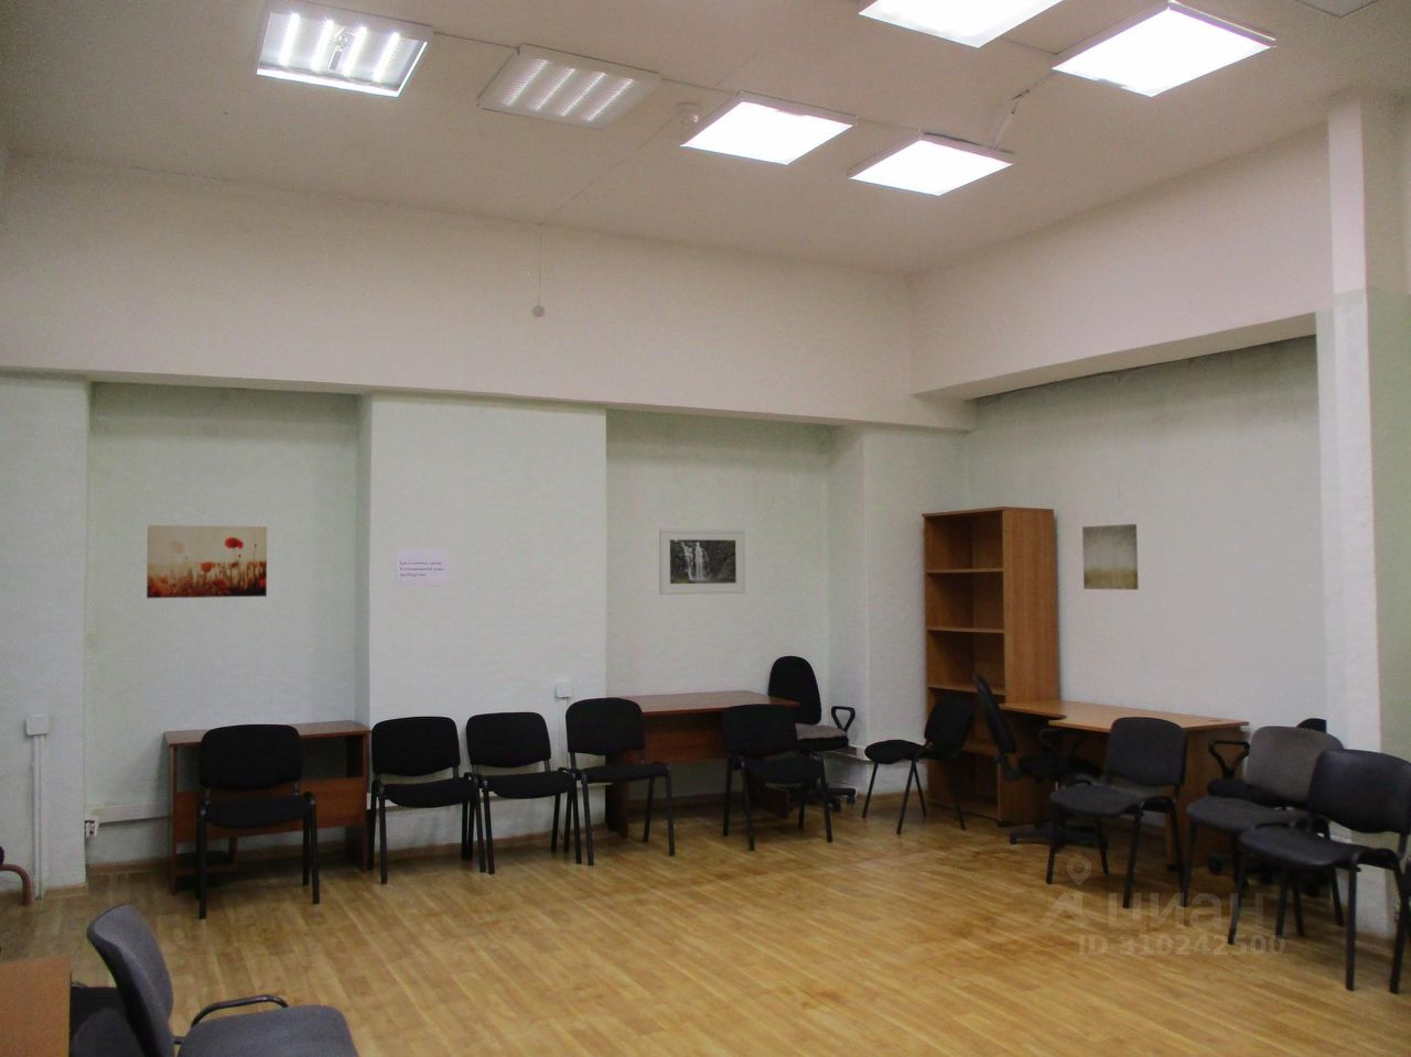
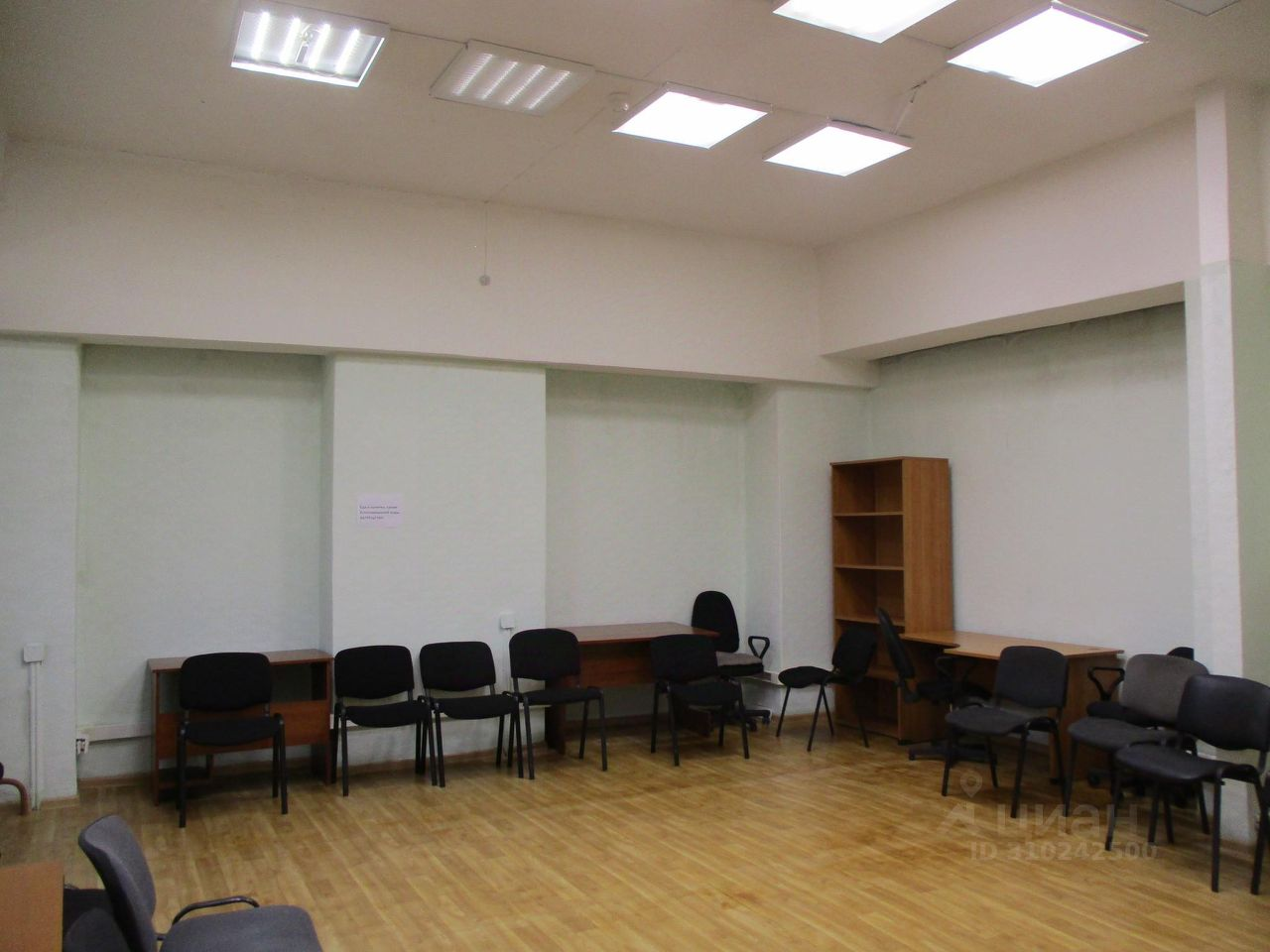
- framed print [658,527,747,595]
- wall art [146,524,268,598]
- wall art [1081,523,1140,592]
